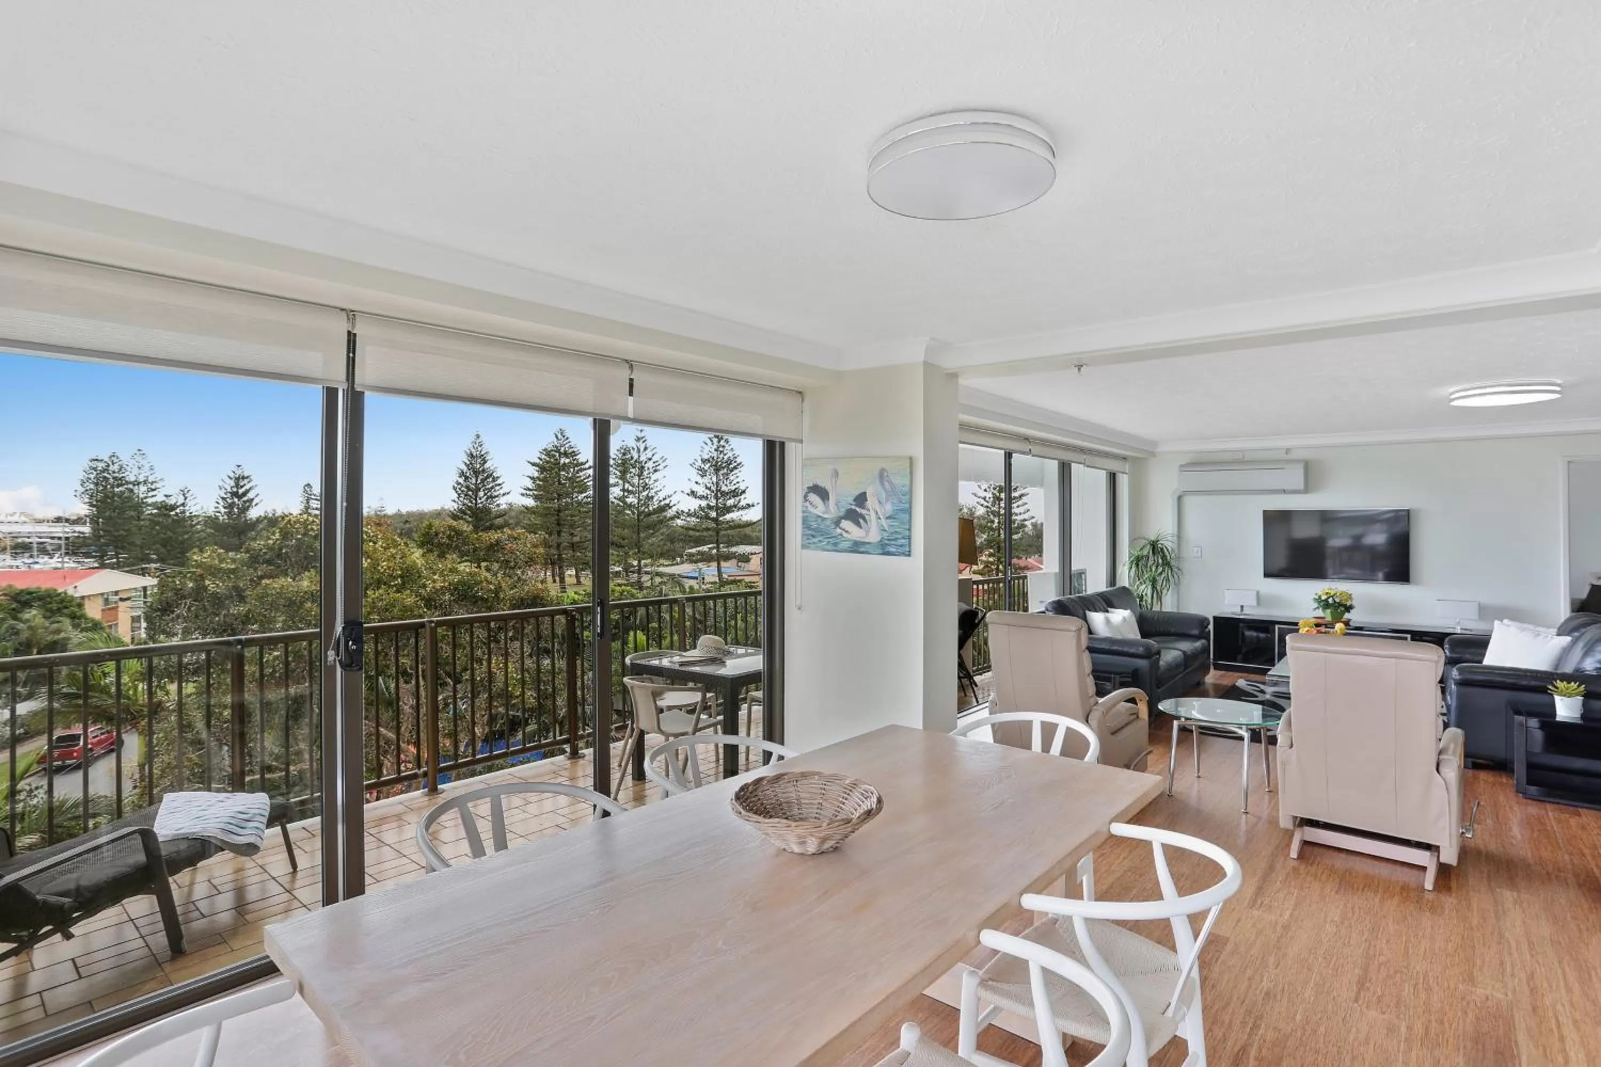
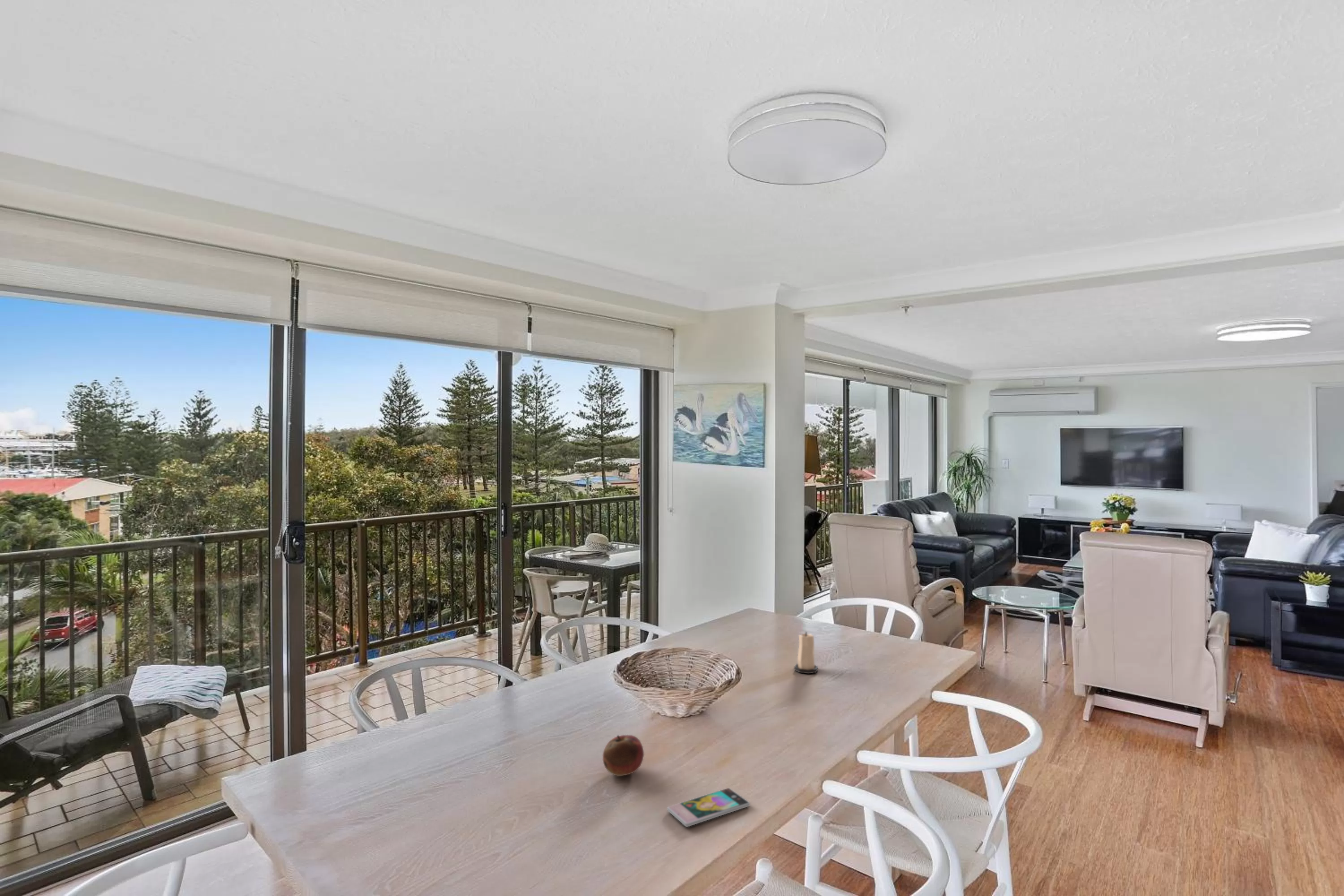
+ fruit [602,734,644,776]
+ candle [794,631,818,674]
+ smartphone [667,788,750,827]
